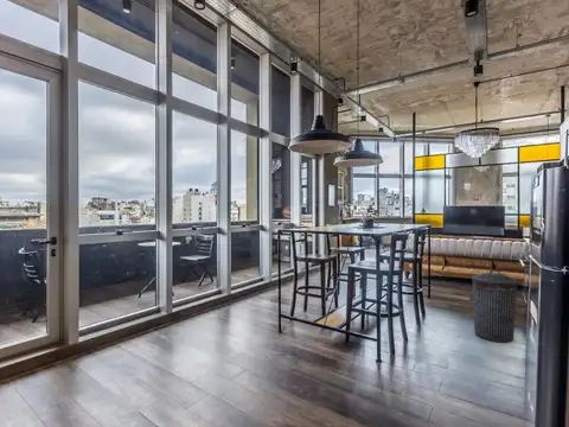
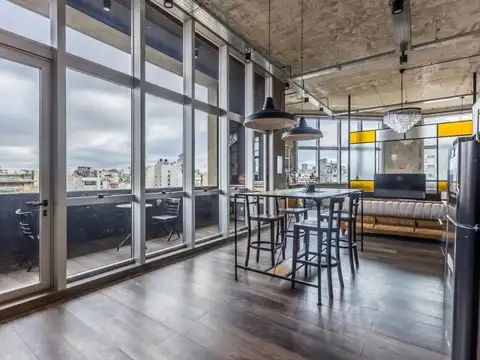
- trash can [471,269,519,344]
